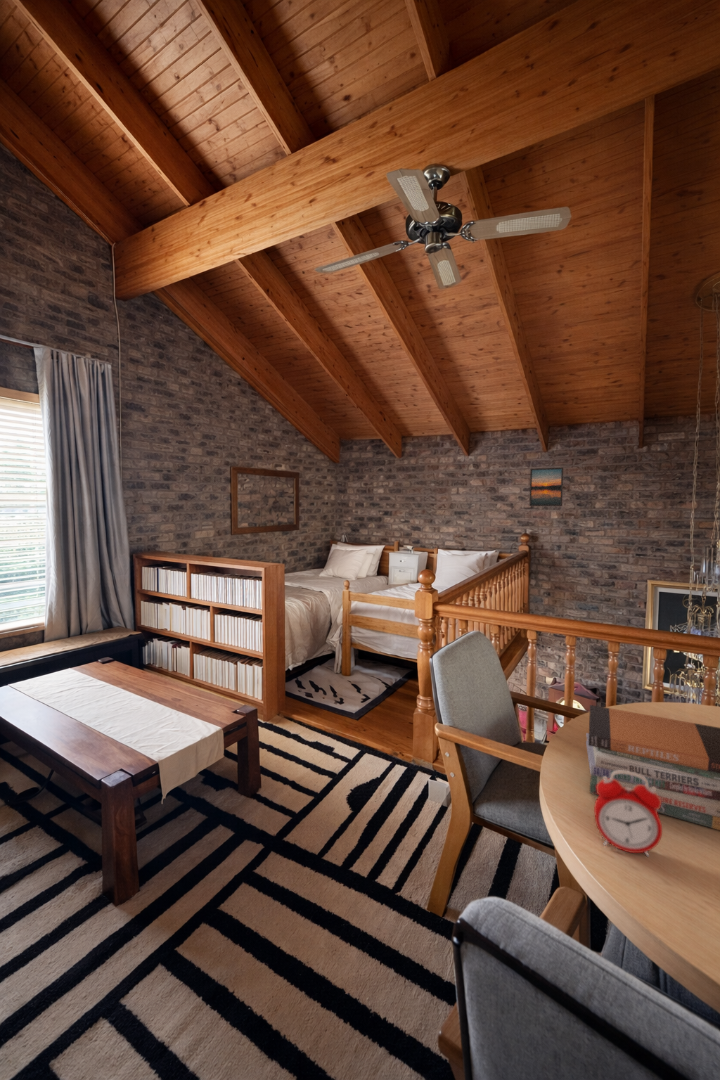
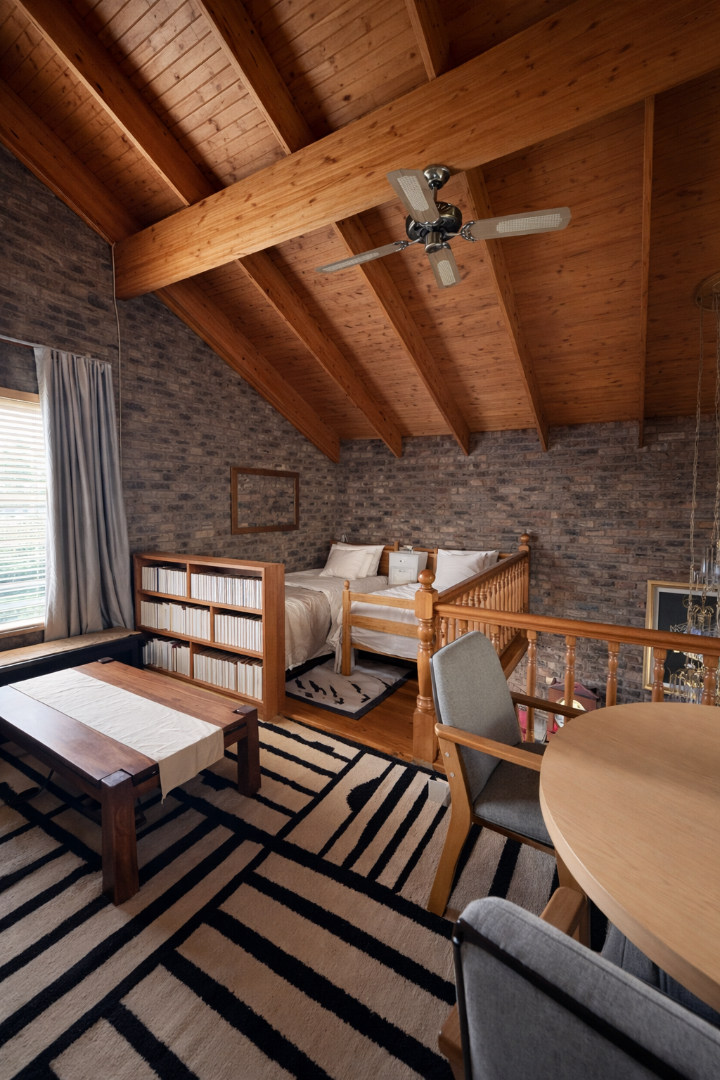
- alarm clock [593,771,663,858]
- book stack [585,704,720,831]
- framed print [528,467,564,507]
